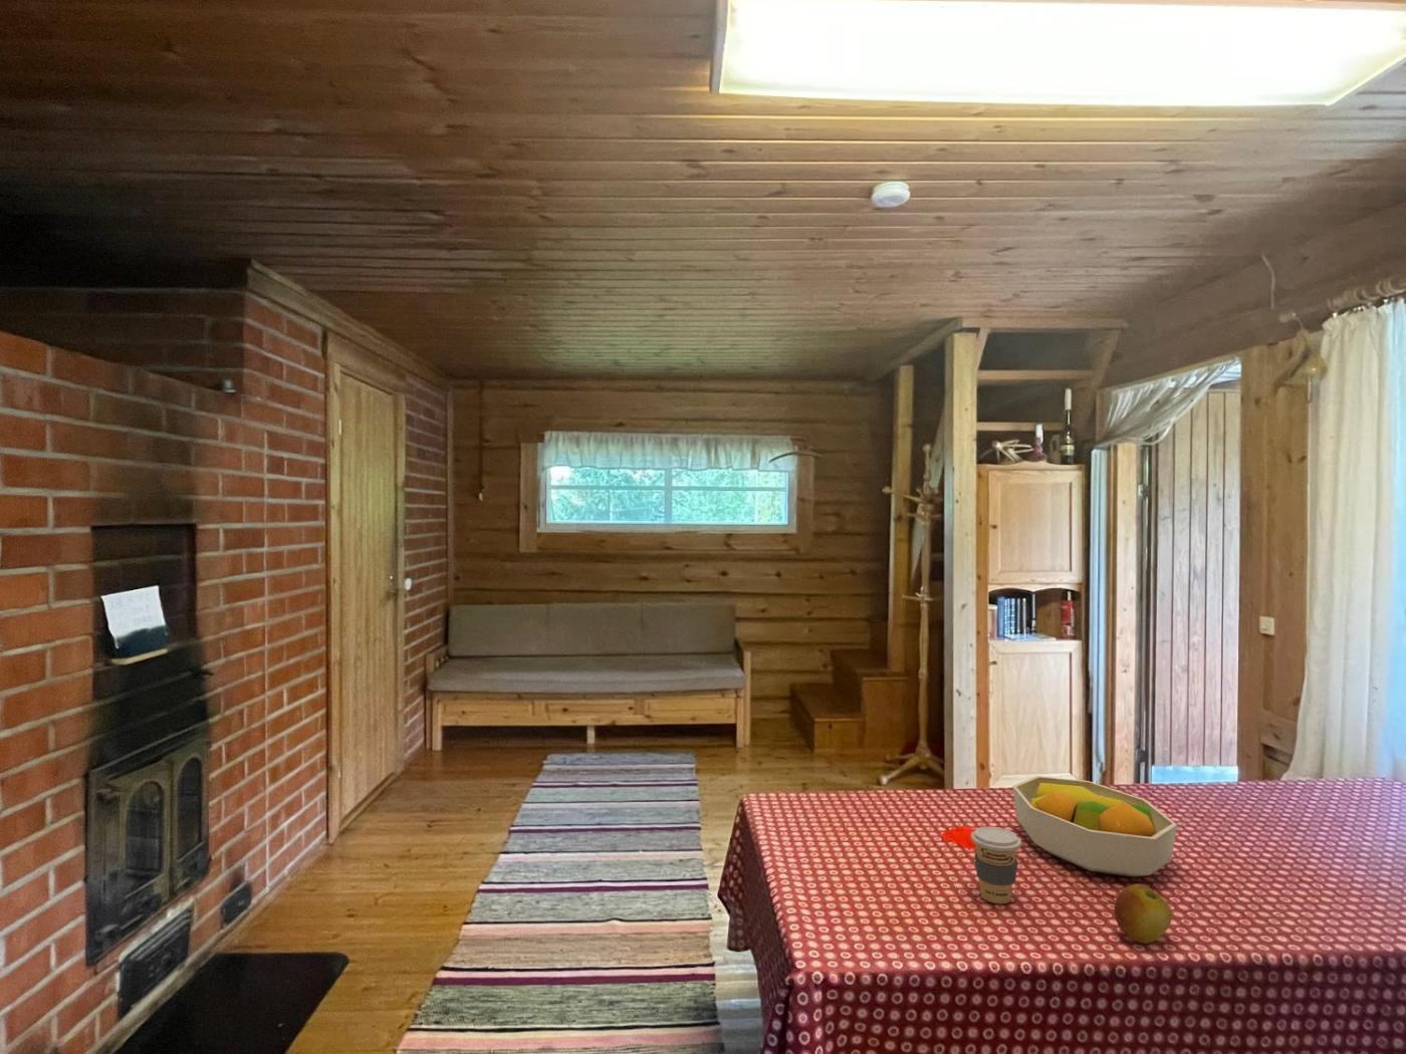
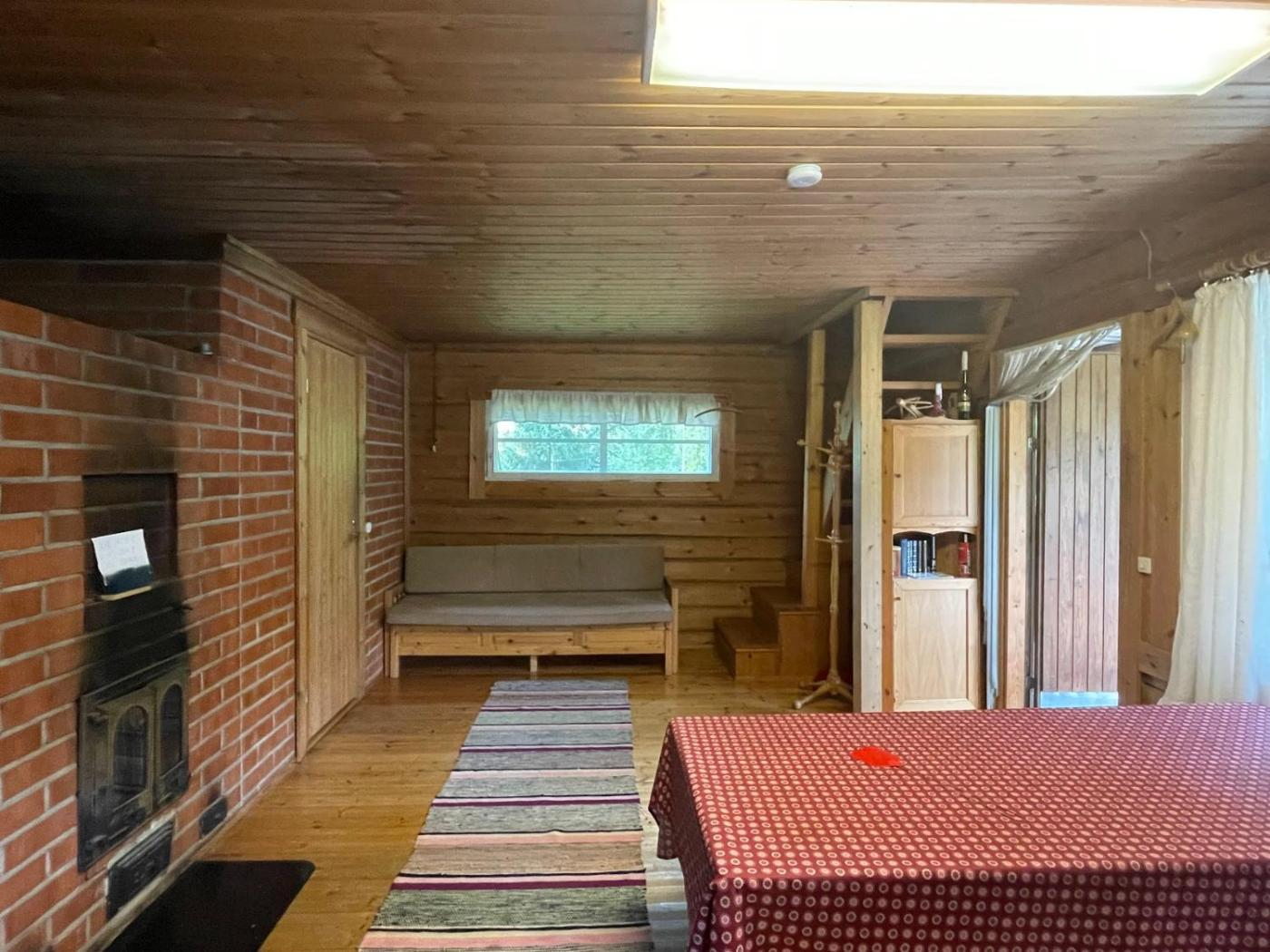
- apple [1114,884,1174,944]
- coffee cup [970,826,1022,905]
- fruit bowl [1011,775,1178,877]
